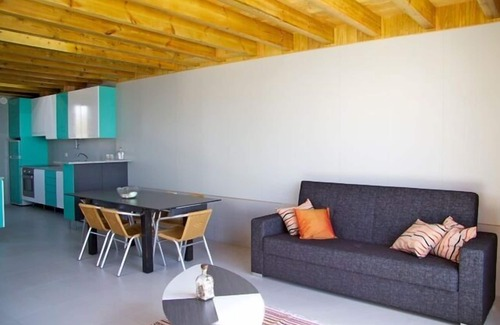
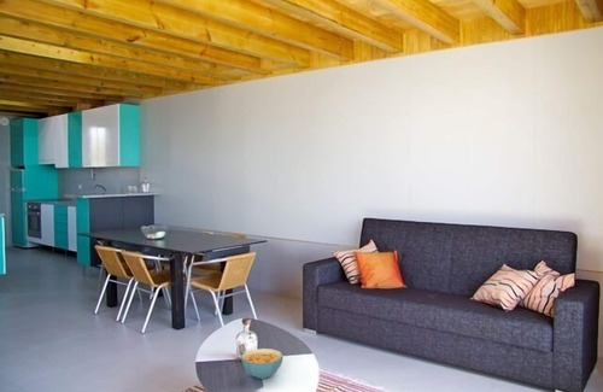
+ cereal bowl [240,347,285,380]
